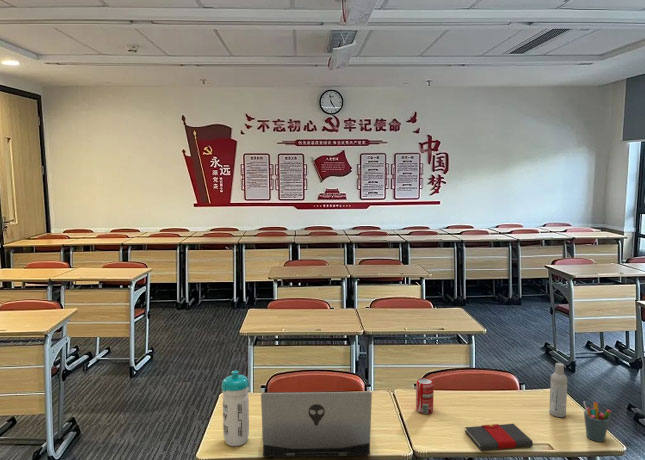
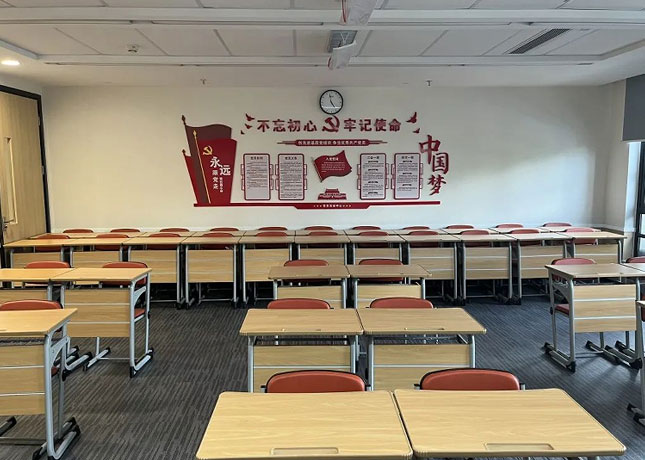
- bottle [548,362,568,418]
- pen holder [582,400,612,443]
- laptop [260,390,373,458]
- beverage can [415,377,435,415]
- water bottle [221,369,250,447]
- book [464,423,534,451]
